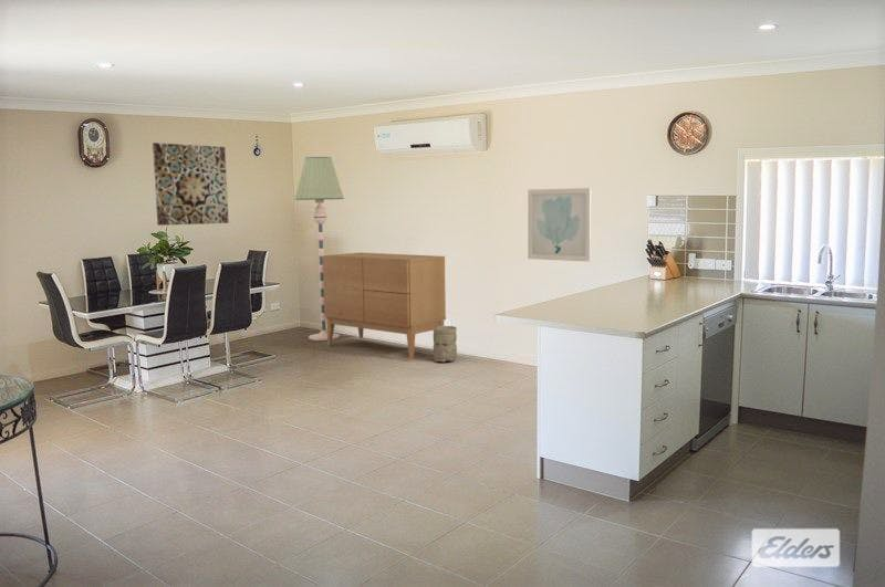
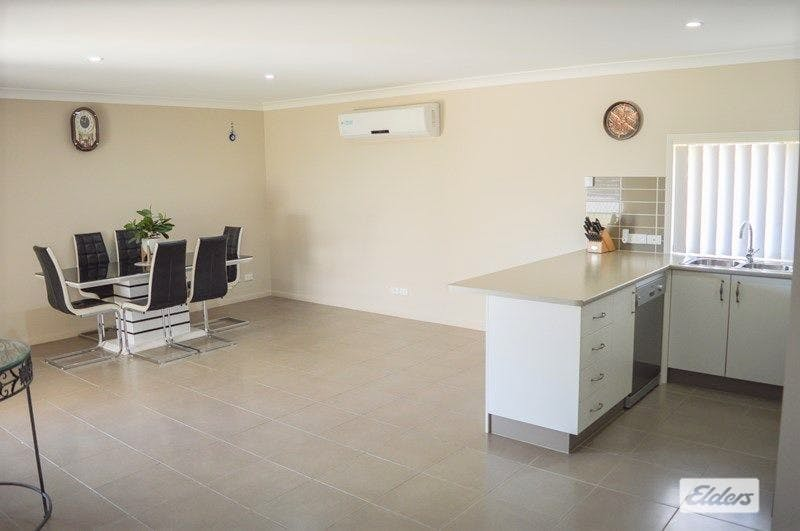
- vase [433,325,458,363]
- wall art [527,187,592,263]
- wall art [152,141,230,227]
- sideboard [323,252,447,360]
- floor lamp [294,156,345,342]
